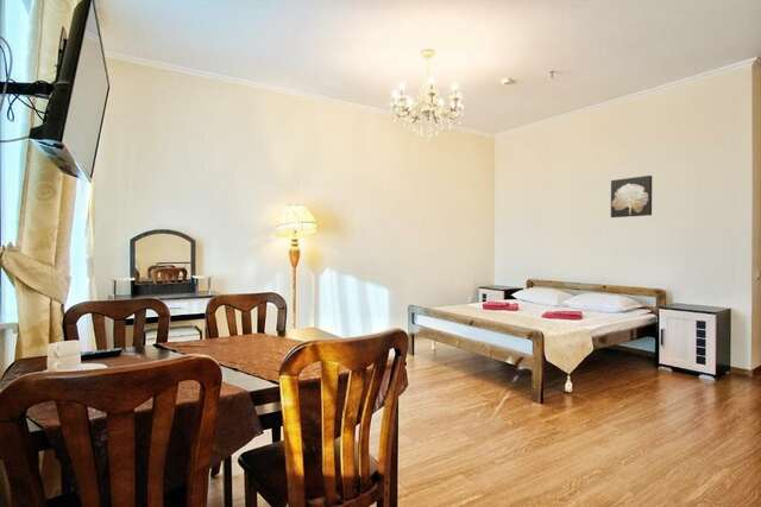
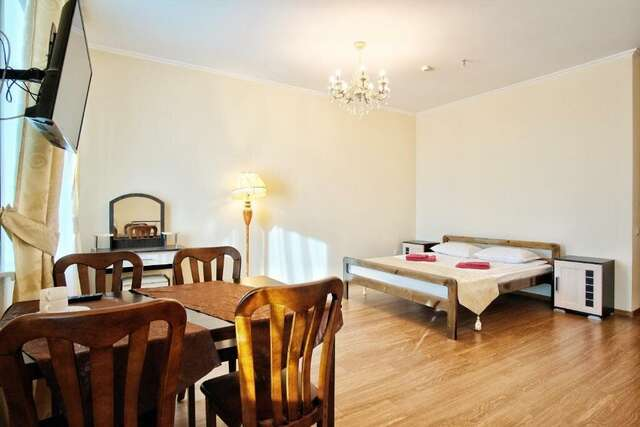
- wall art [610,175,653,218]
